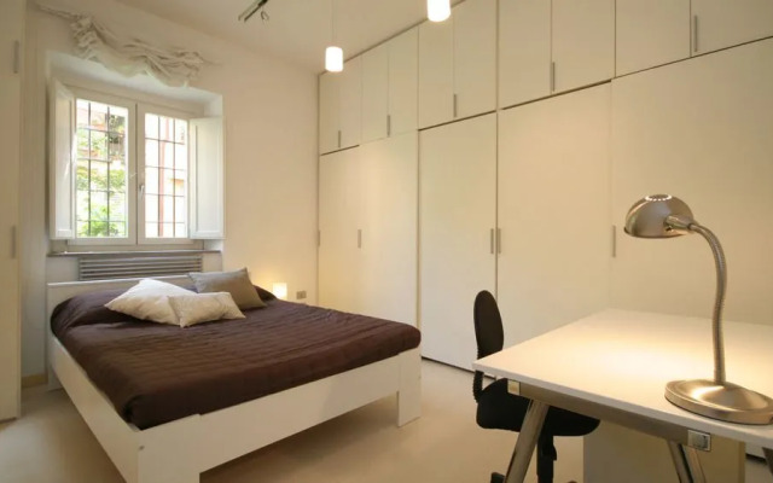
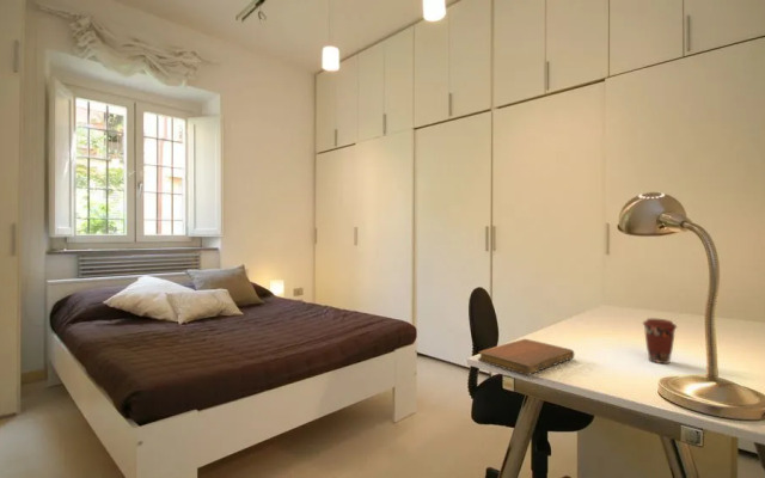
+ notebook [477,338,575,376]
+ coffee cup [642,317,678,364]
